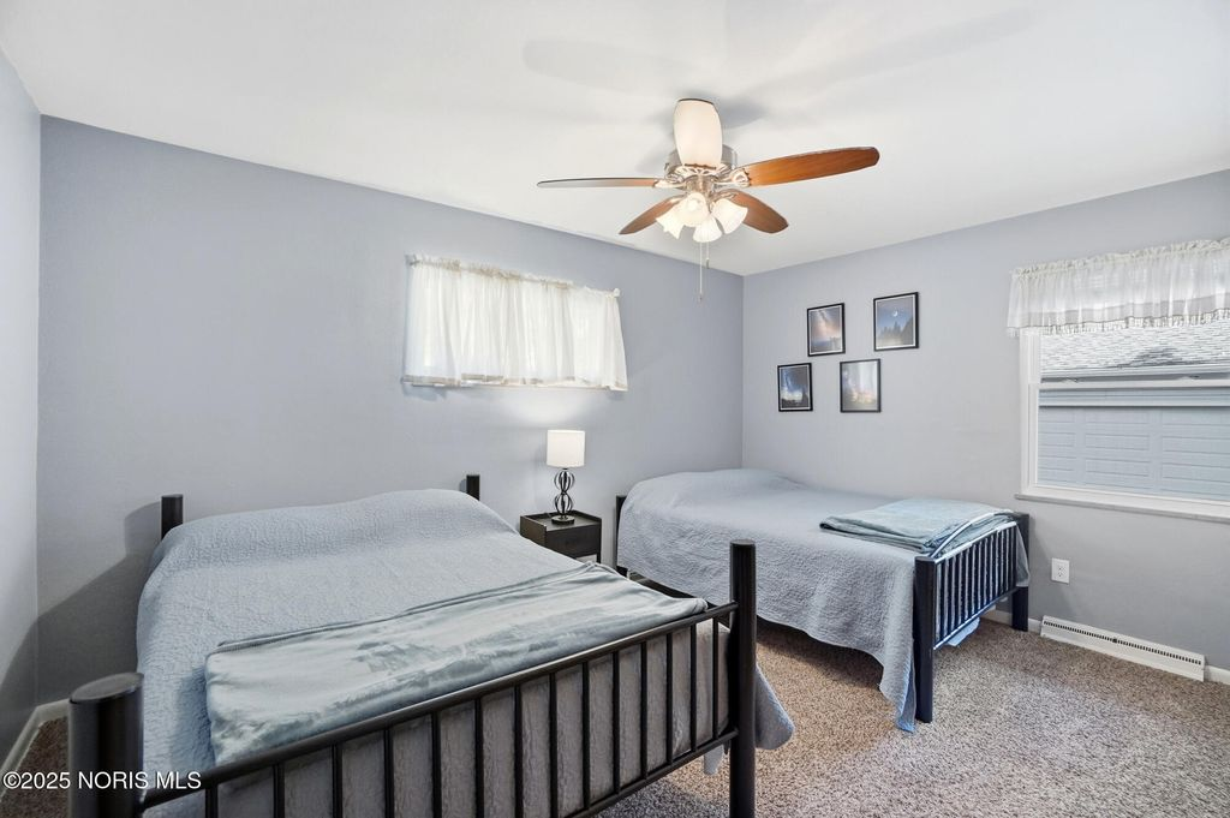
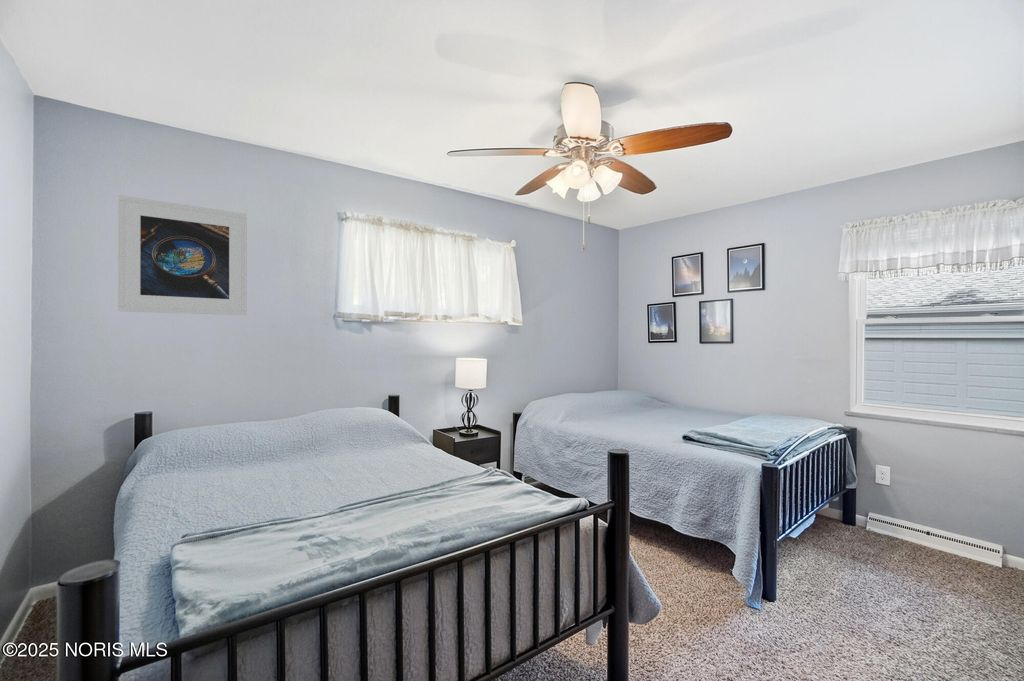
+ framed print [117,194,248,316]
